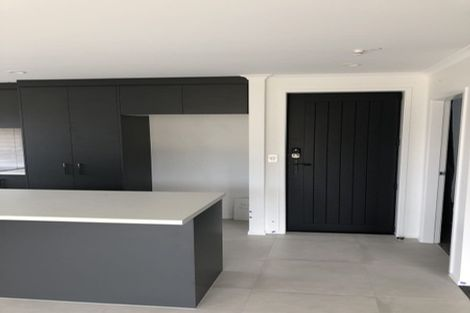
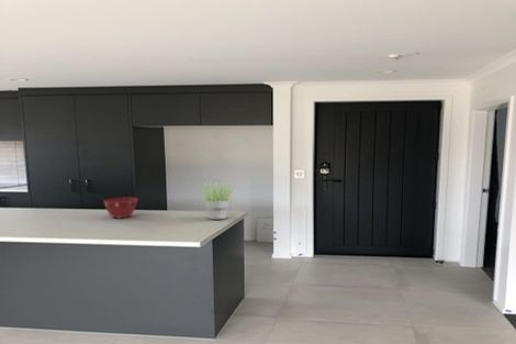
+ mixing bowl [102,196,138,220]
+ potted plant [199,181,236,221]
